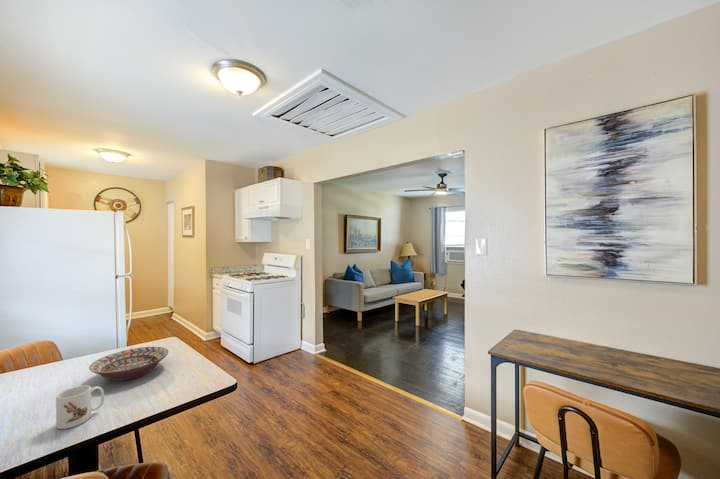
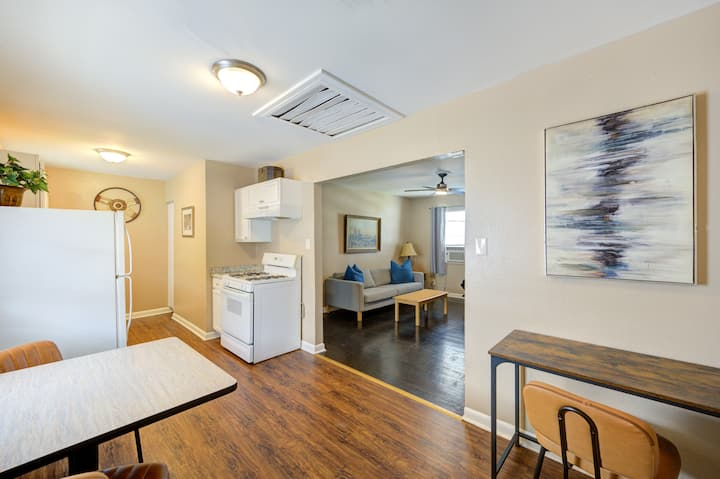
- decorative bowl [88,346,169,382]
- mug [55,384,105,430]
